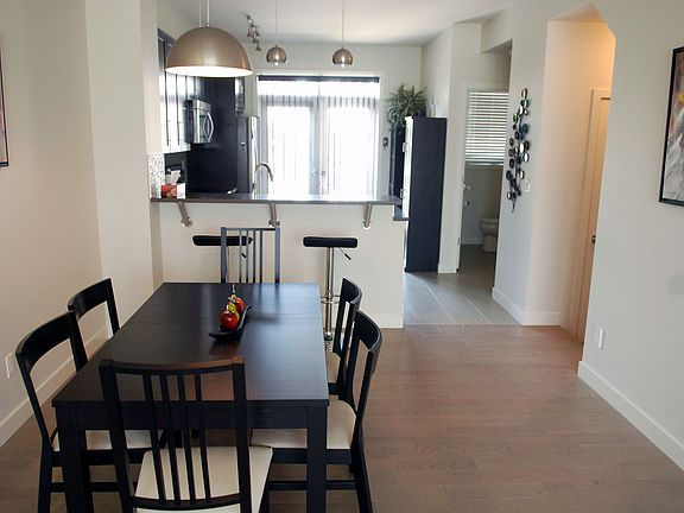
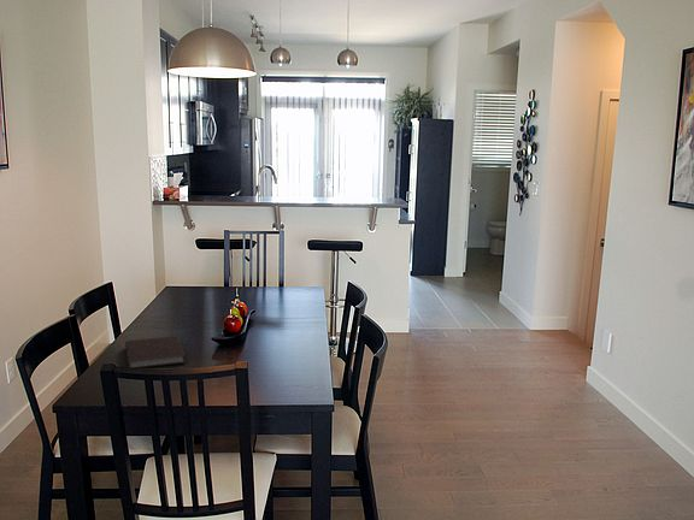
+ notebook [124,335,187,370]
